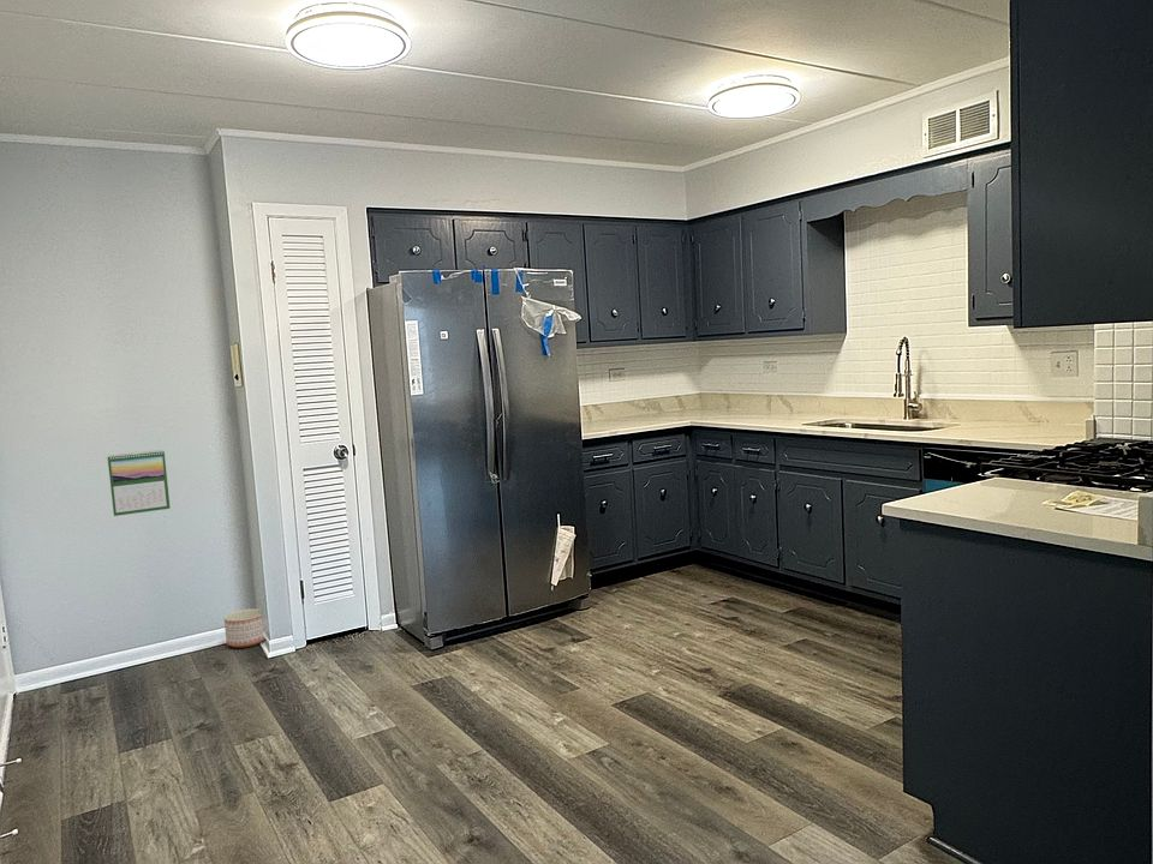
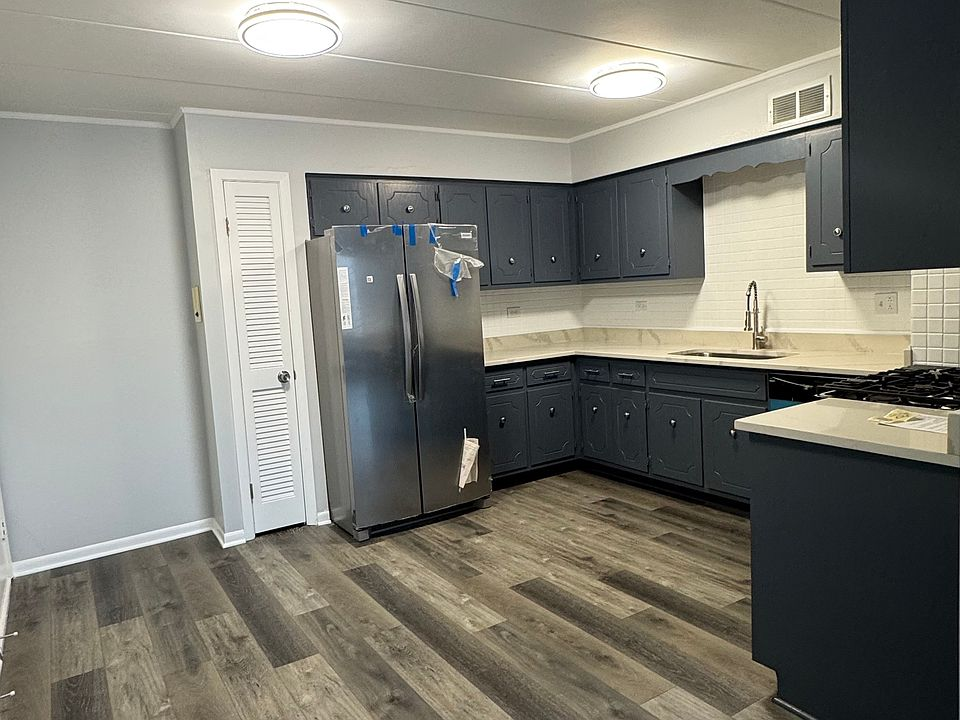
- calendar [107,449,172,517]
- planter [223,608,265,649]
